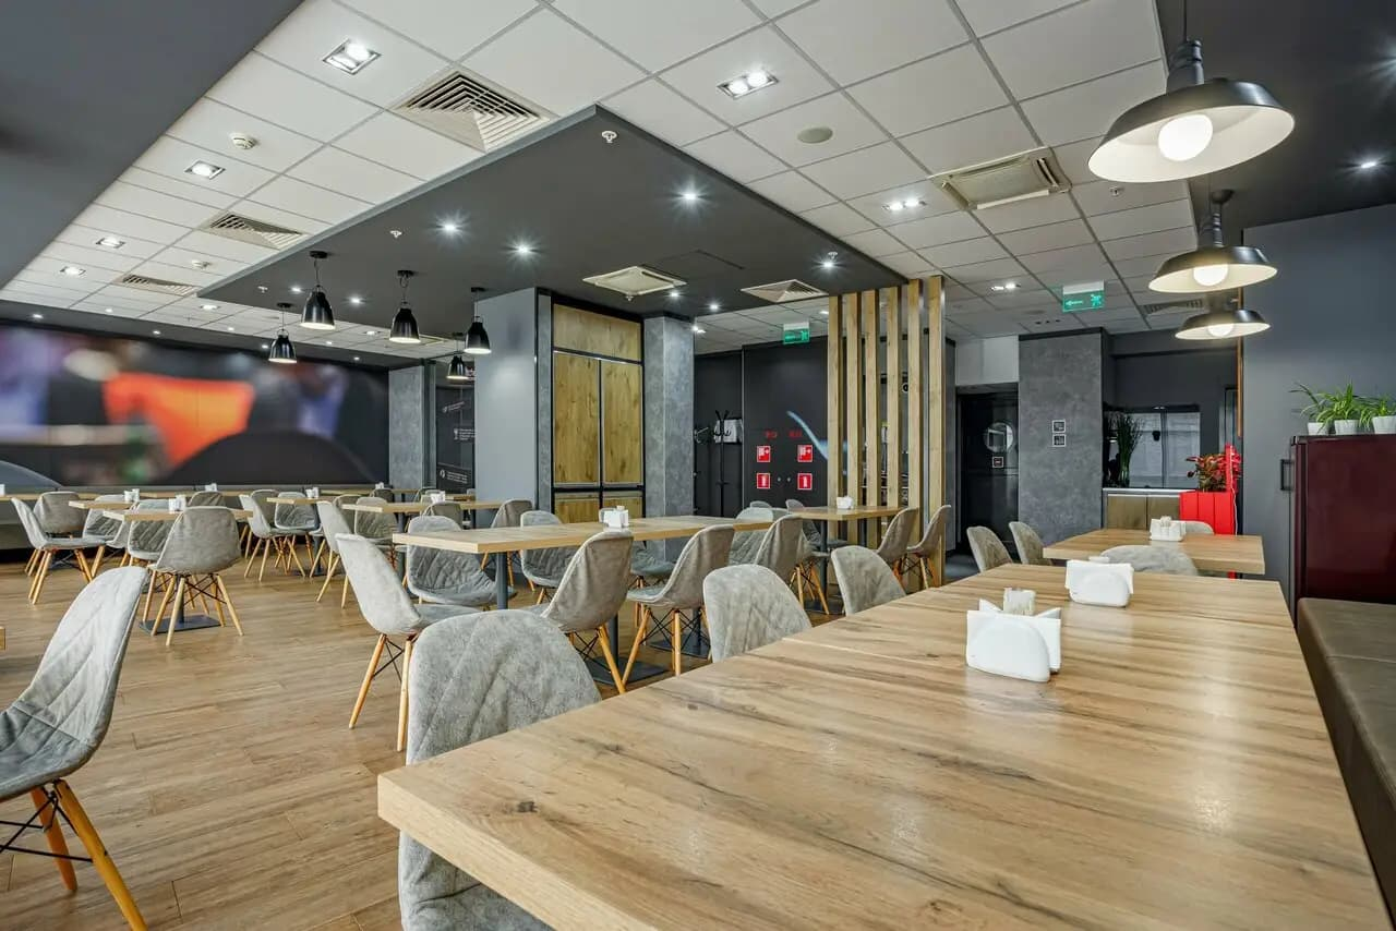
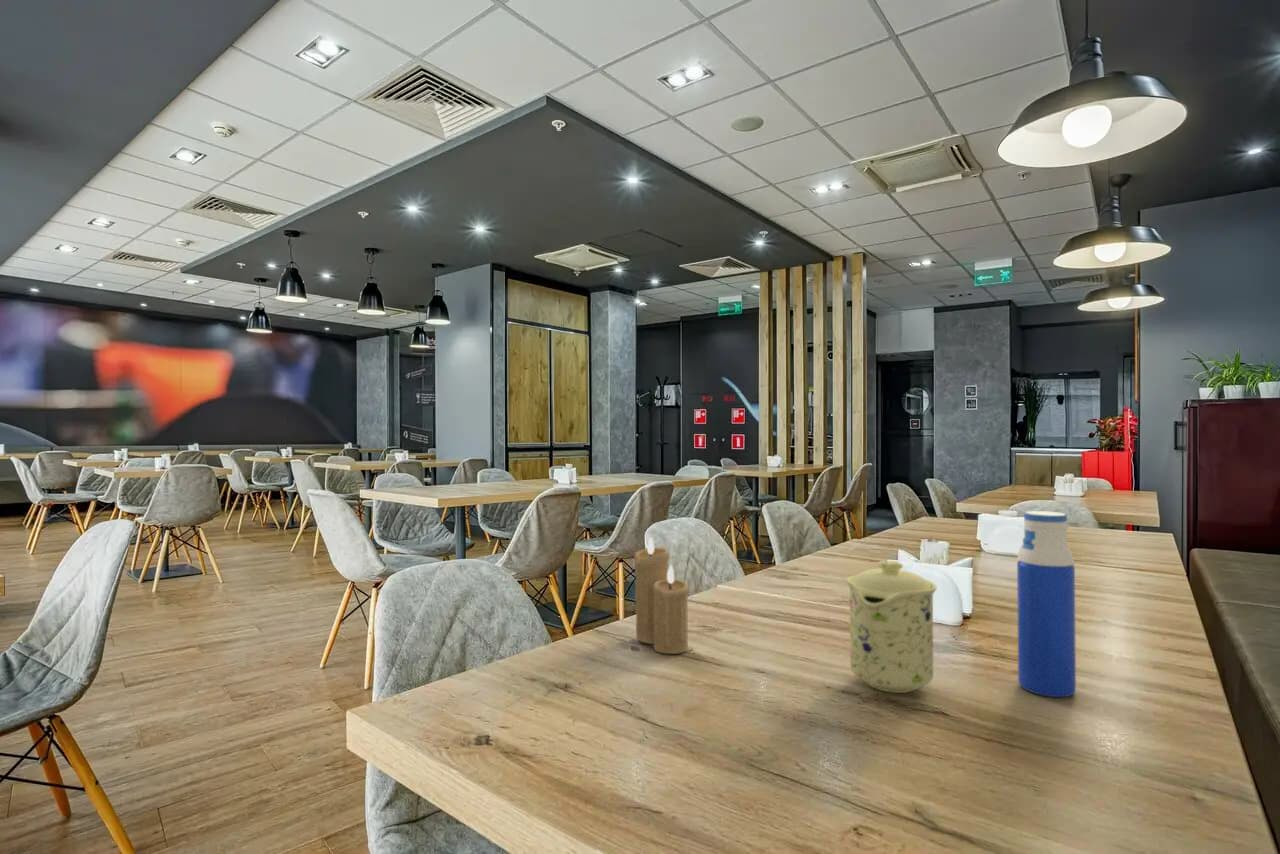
+ mug [846,560,938,694]
+ candle [634,536,689,655]
+ water bottle [1016,510,1077,698]
